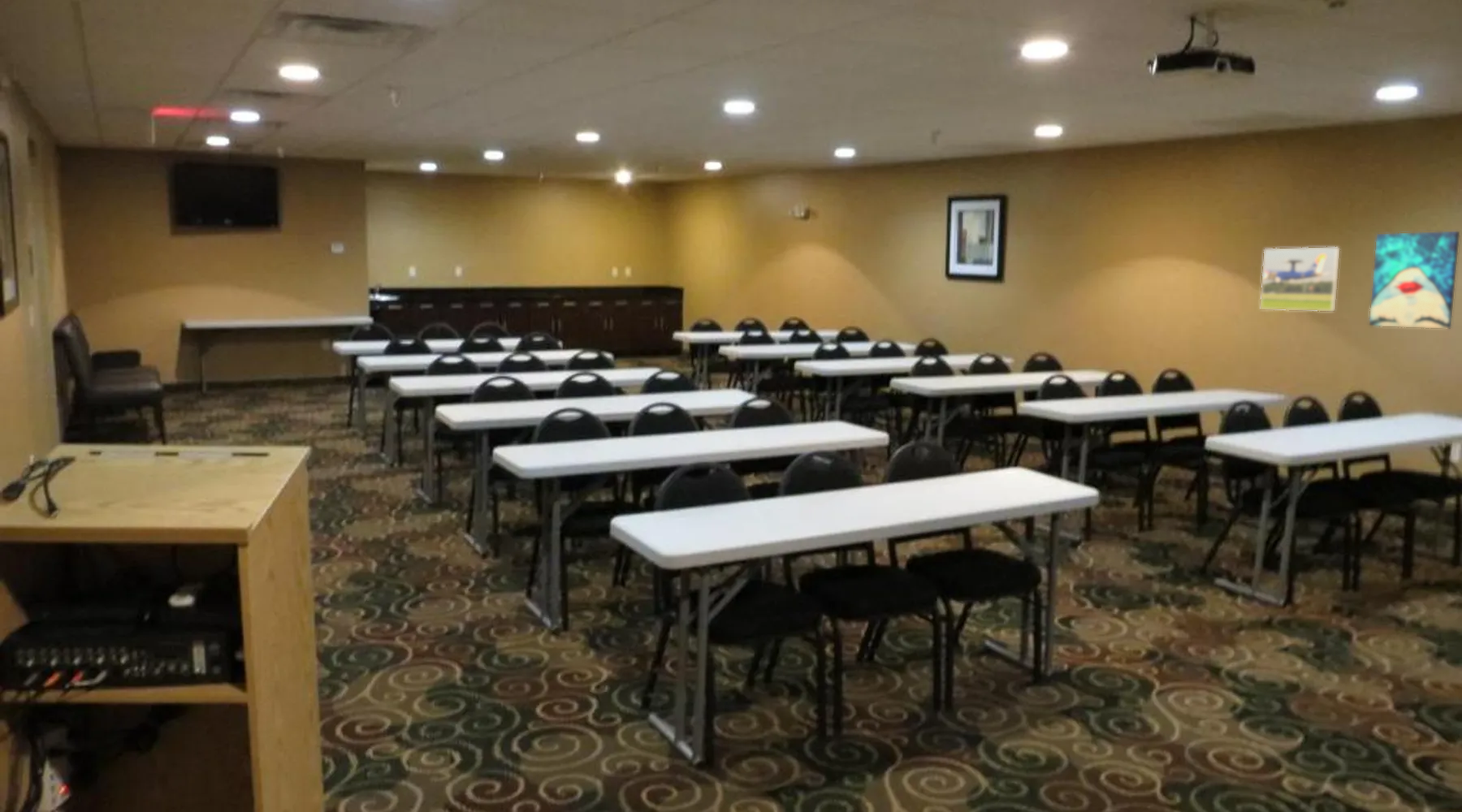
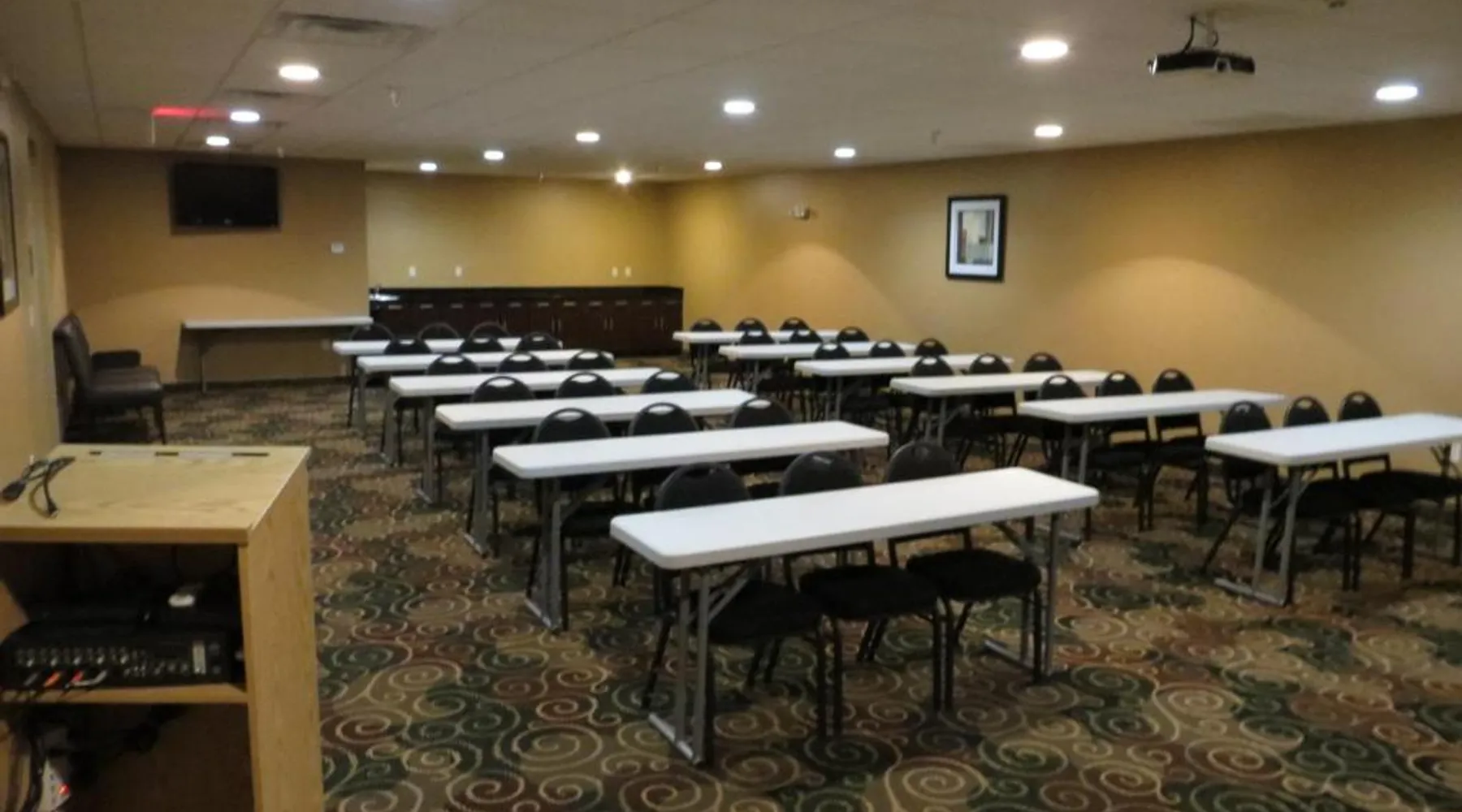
- wall art [1369,231,1460,330]
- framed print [1260,247,1340,312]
